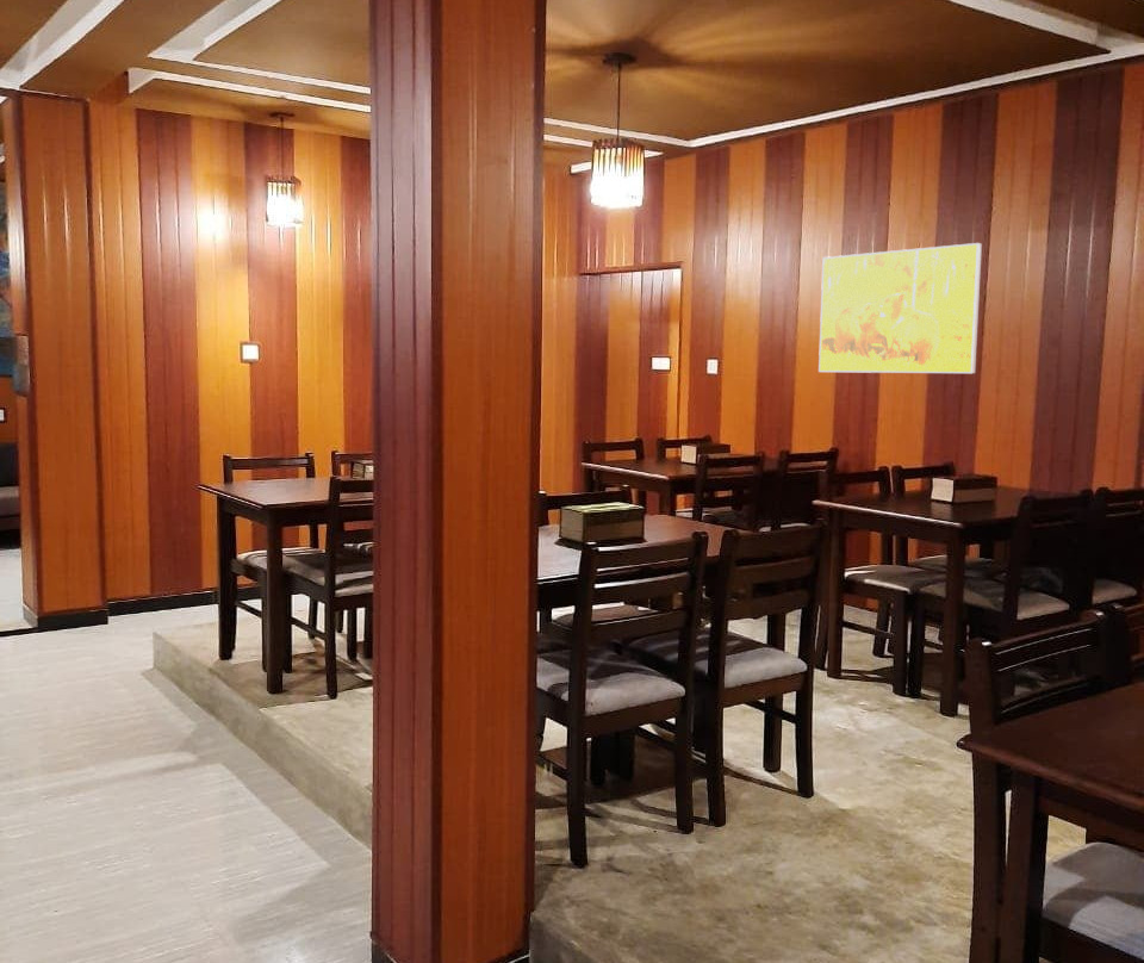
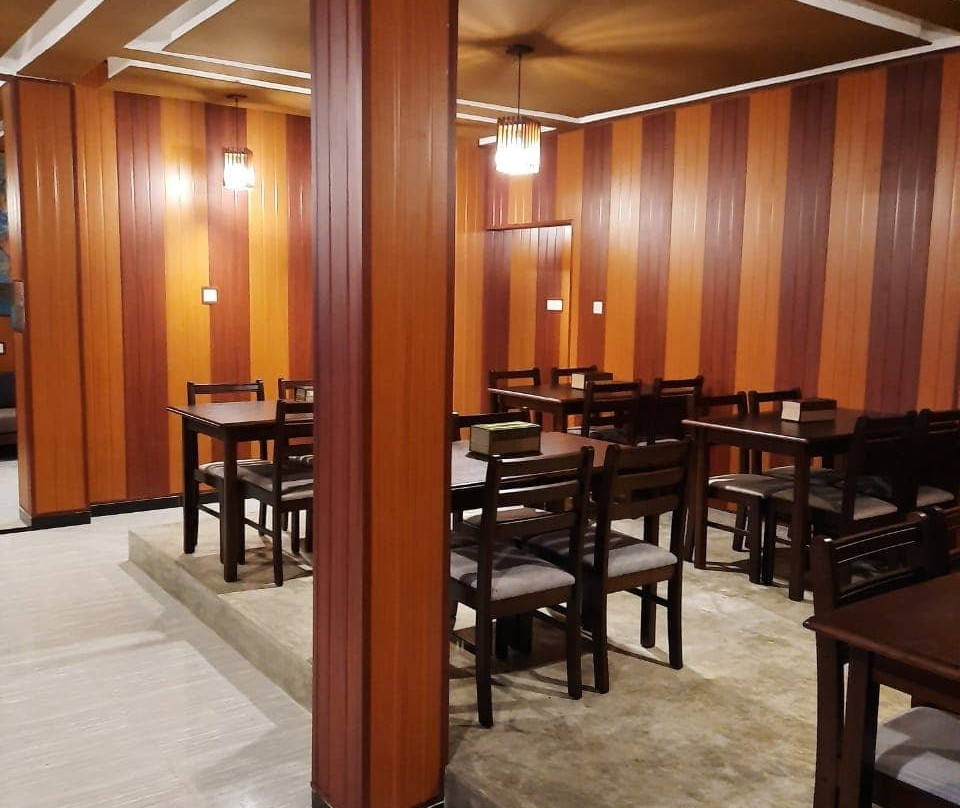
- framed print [817,242,983,374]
